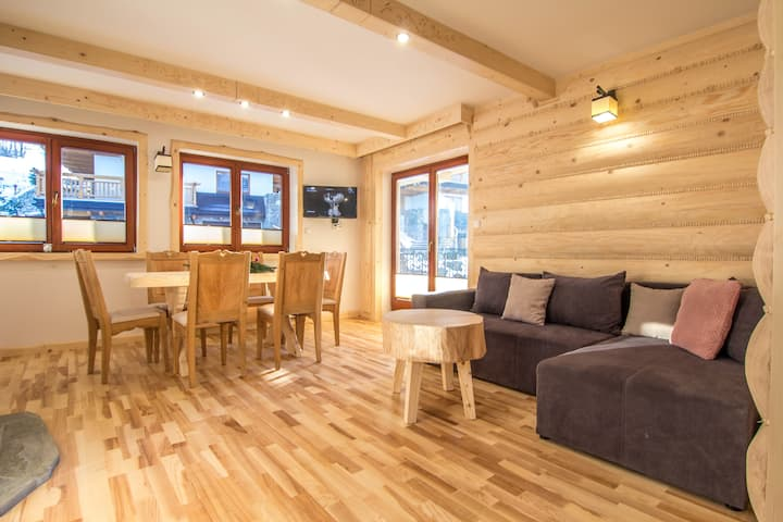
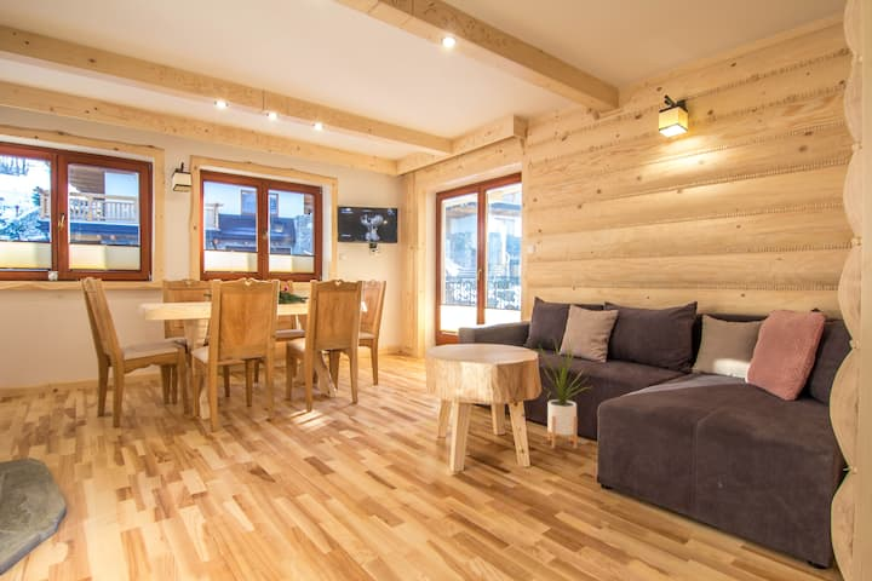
+ house plant [537,335,591,450]
